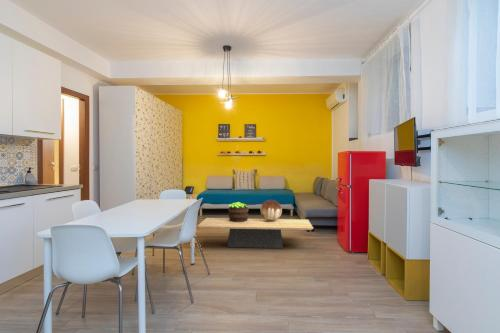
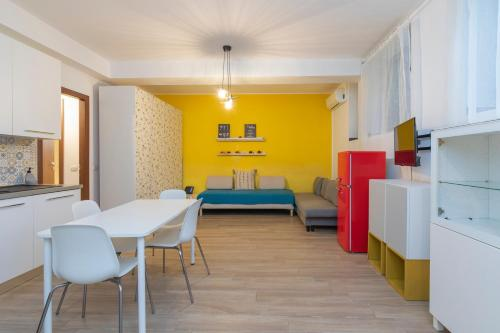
- coffee table [196,217,314,249]
- potted plant [227,201,249,222]
- decorative sphere [260,199,283,221]
